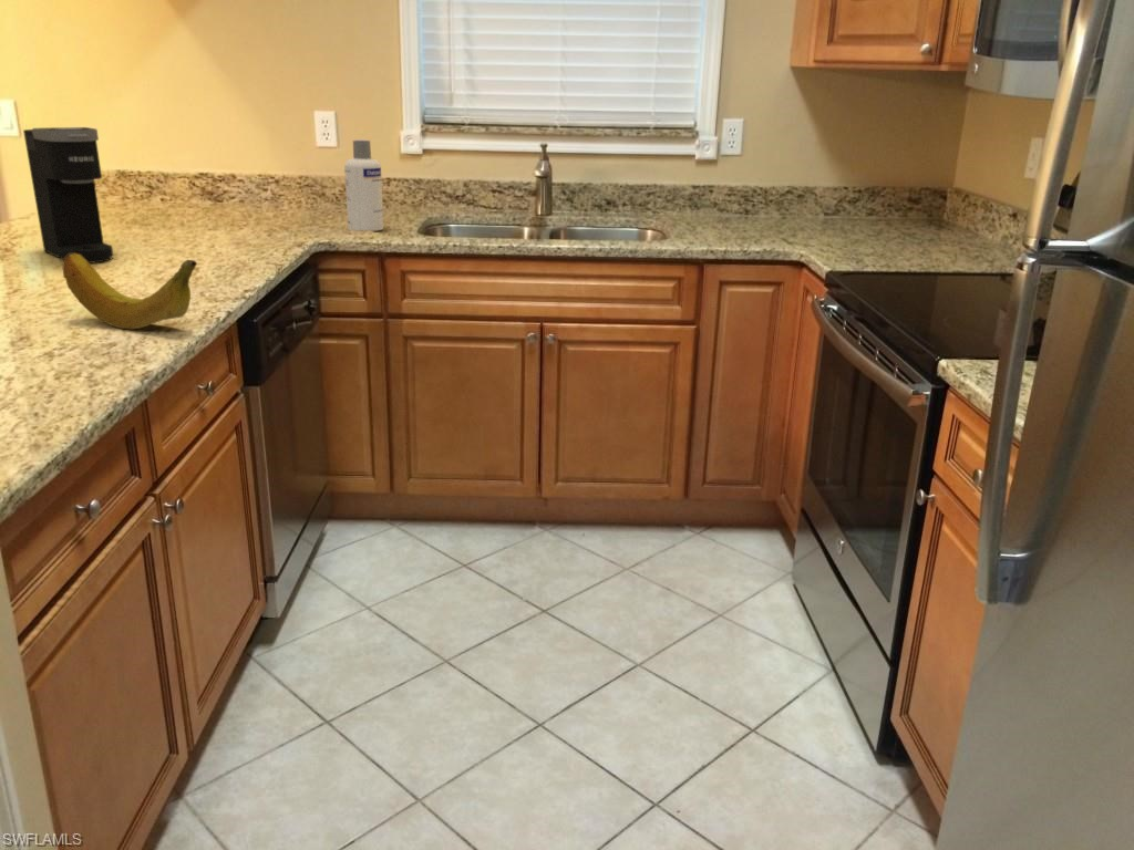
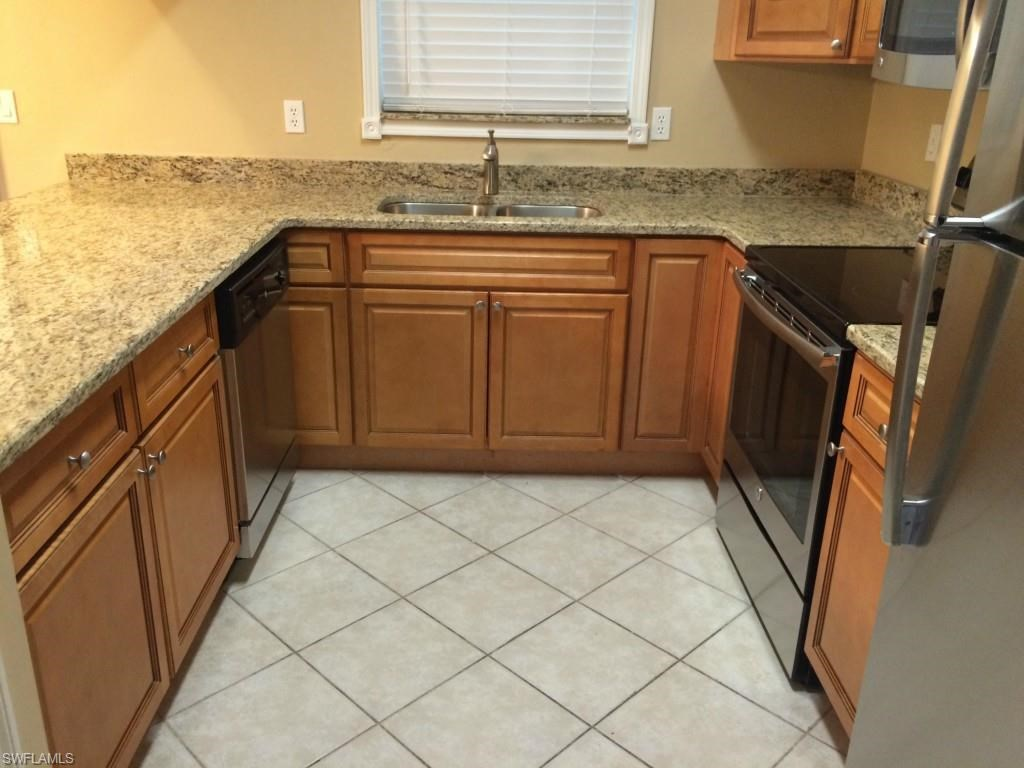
- coffee maker [22,126,115,265]
- screw cap bottle [343,139,384,232]
- fruit [61,253,198,331]
